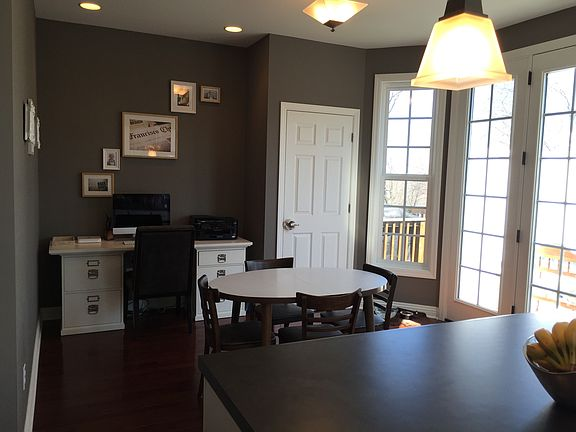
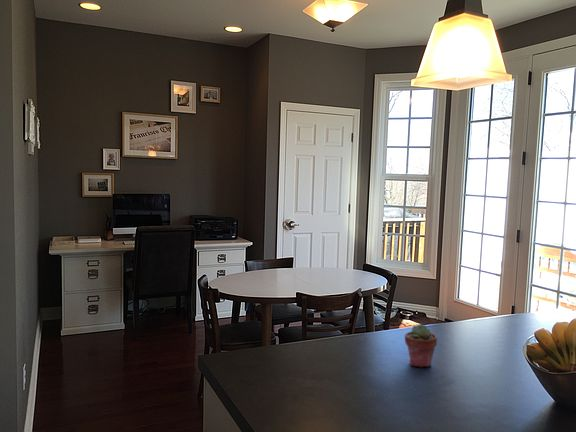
+ potted succulent [404,323,438,368]
